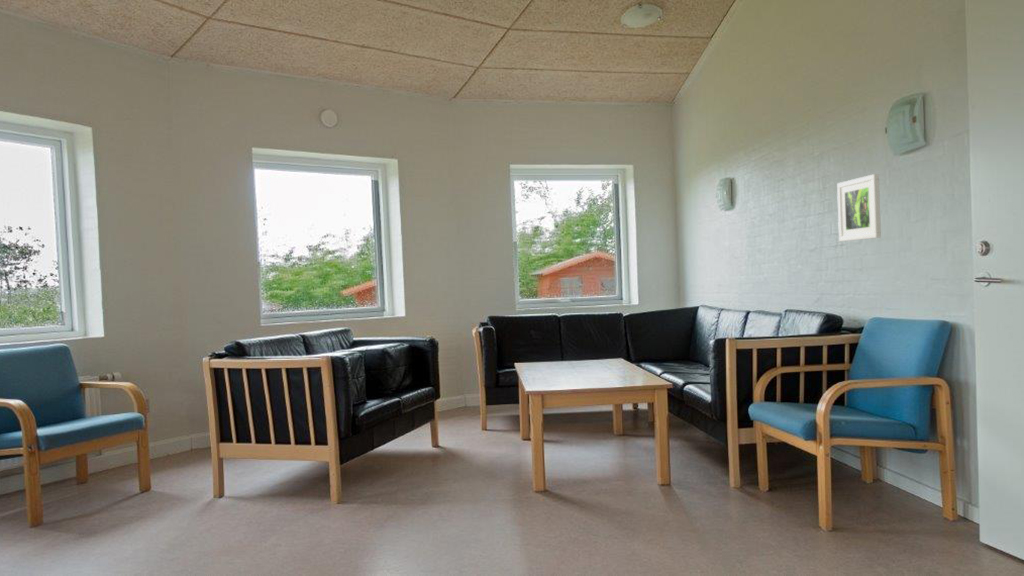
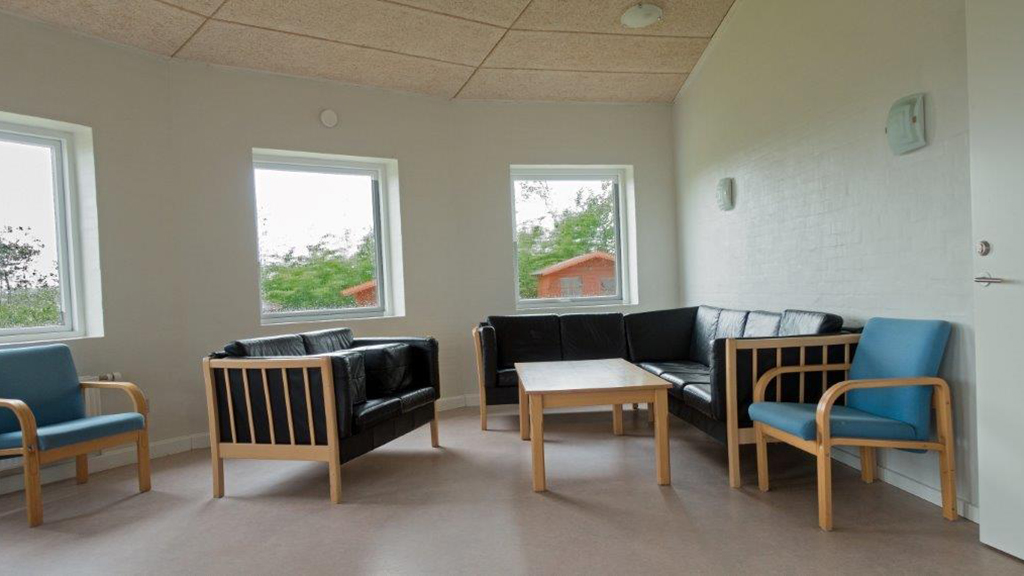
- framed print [836,173,882,242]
